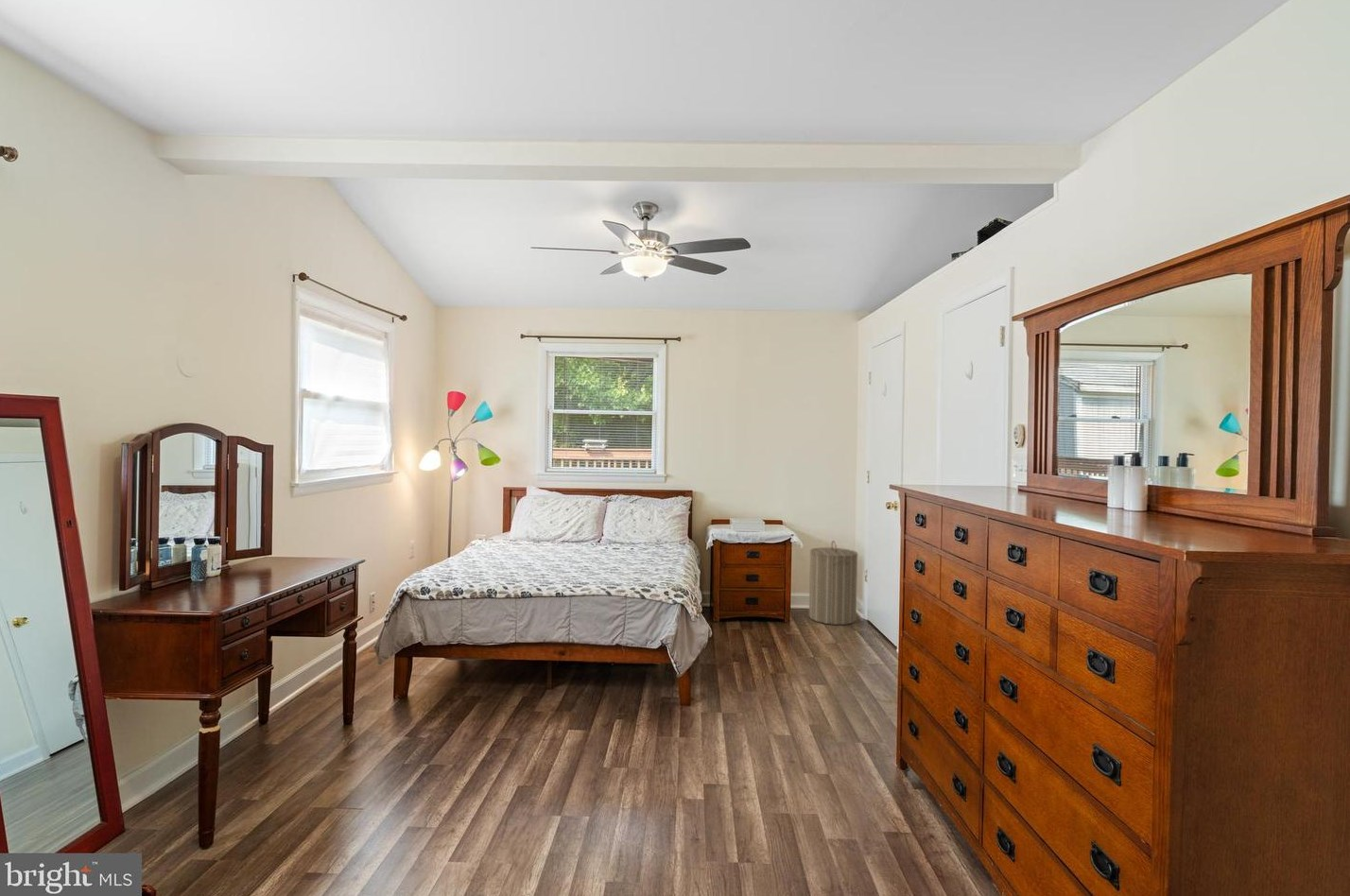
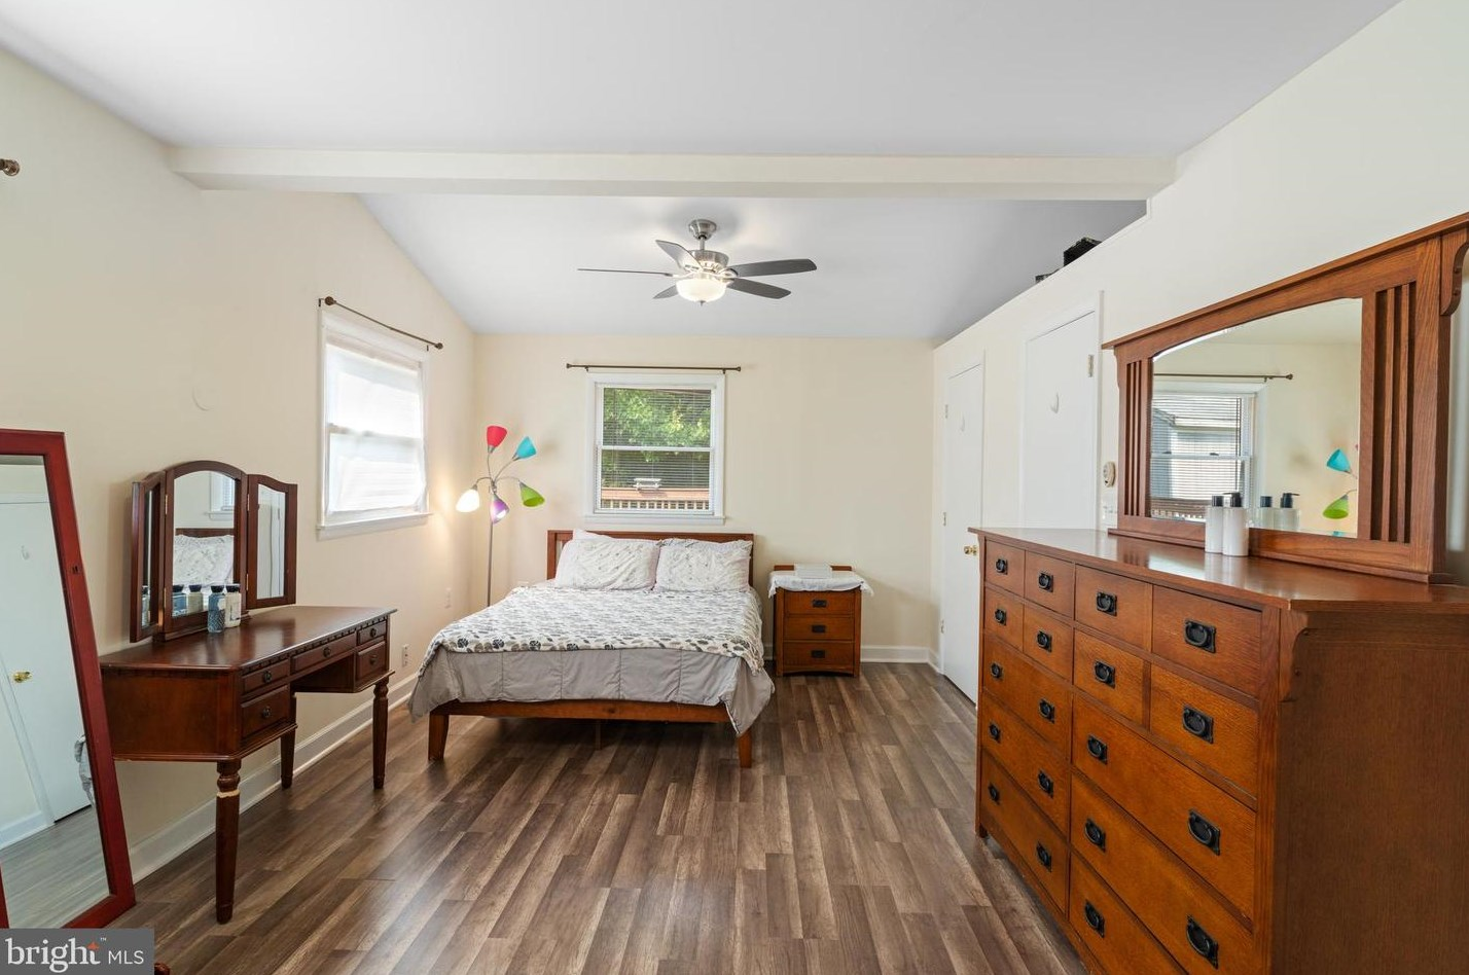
- laundry hamper [808,540,858,626]
